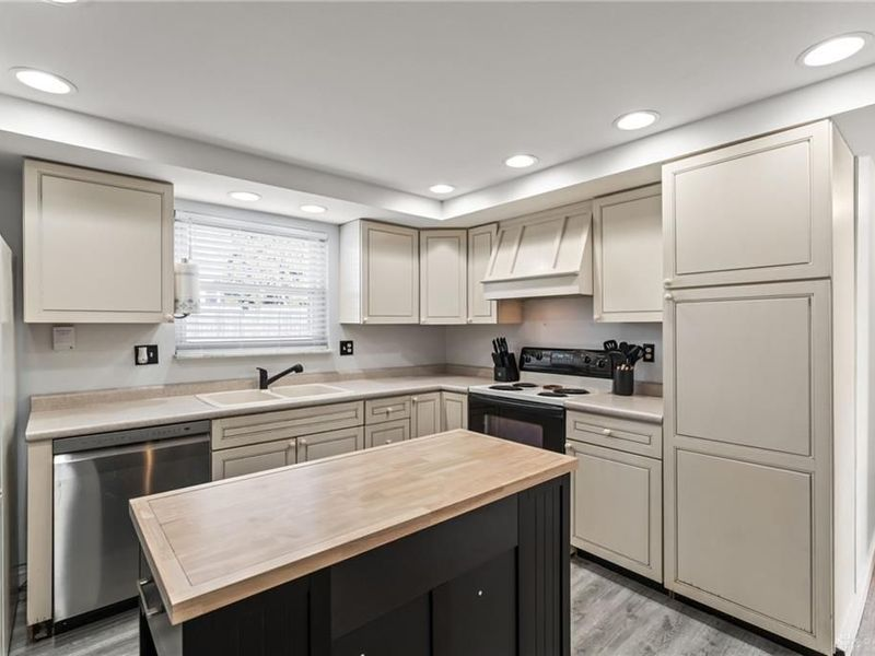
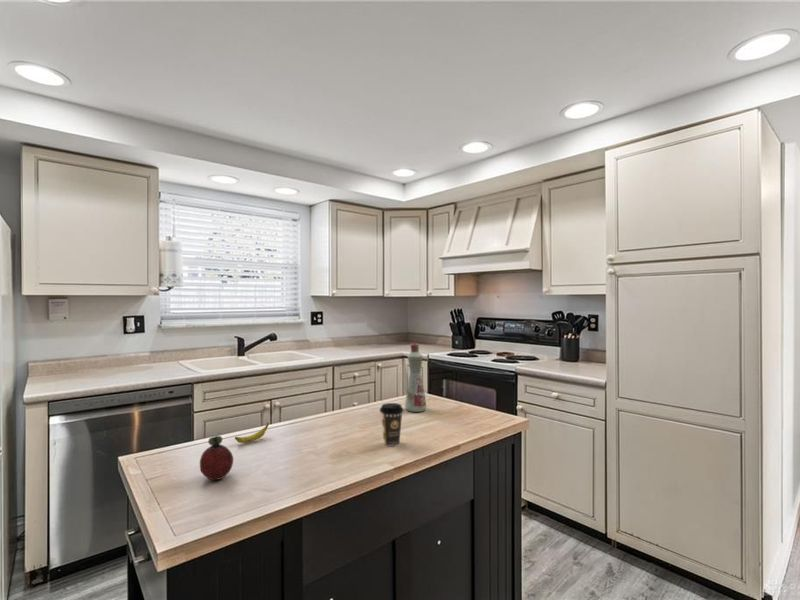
+ banana [234,422,270,444]
+ coffee cup [379,402,405,447]
+ fruit [199,435,234,481]
+ bottle [404,342,427,413]
